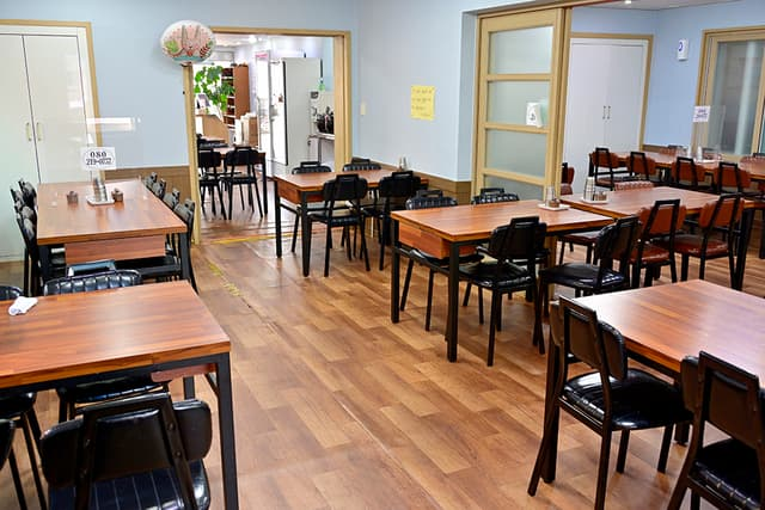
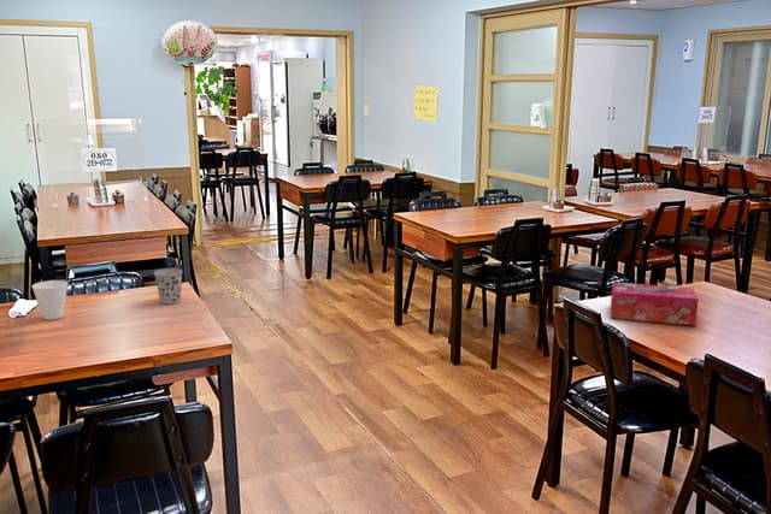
+ cup [31,279,69,321]
+ cup [153,267,184,306]
+ tissue box [610,280,700,326]
